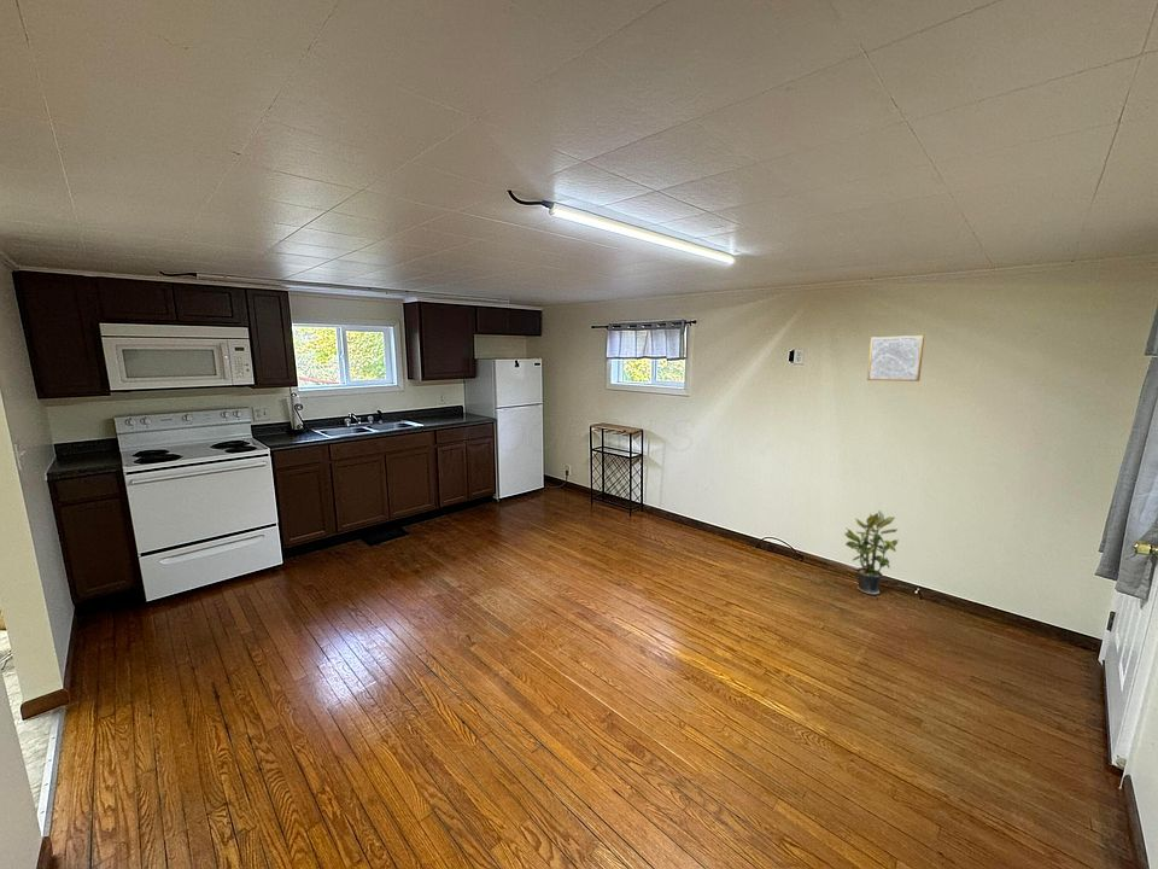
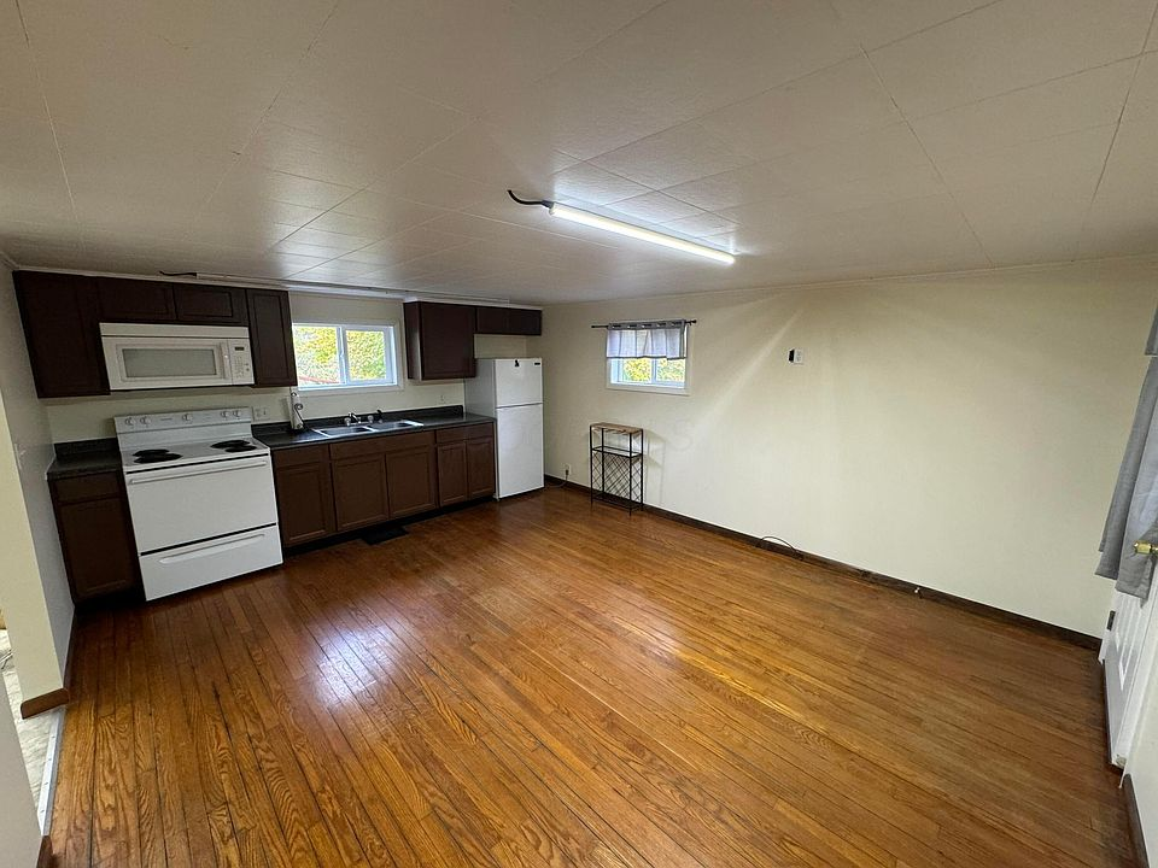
- potted plant [843,509,900,595]
- wall art [866,334,925,383]
